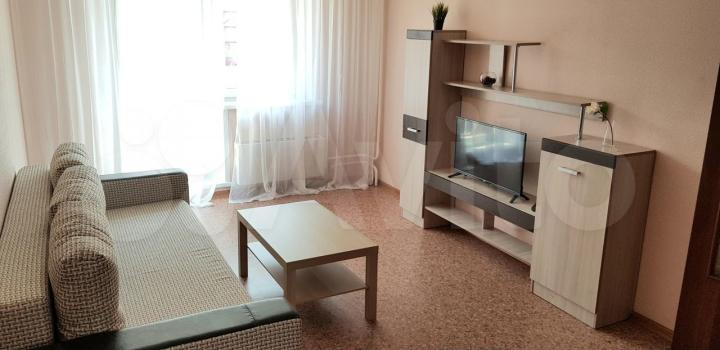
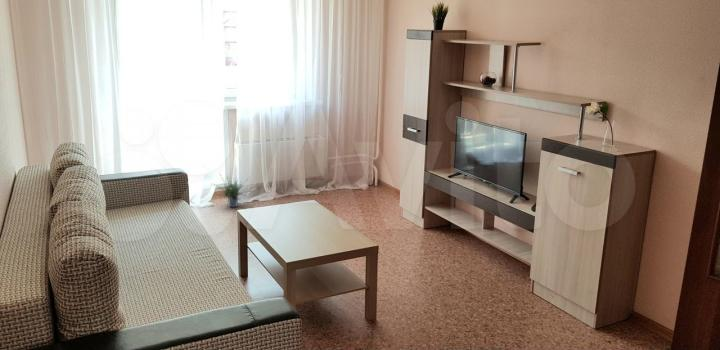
+ potted plant [211,171,253,208]
